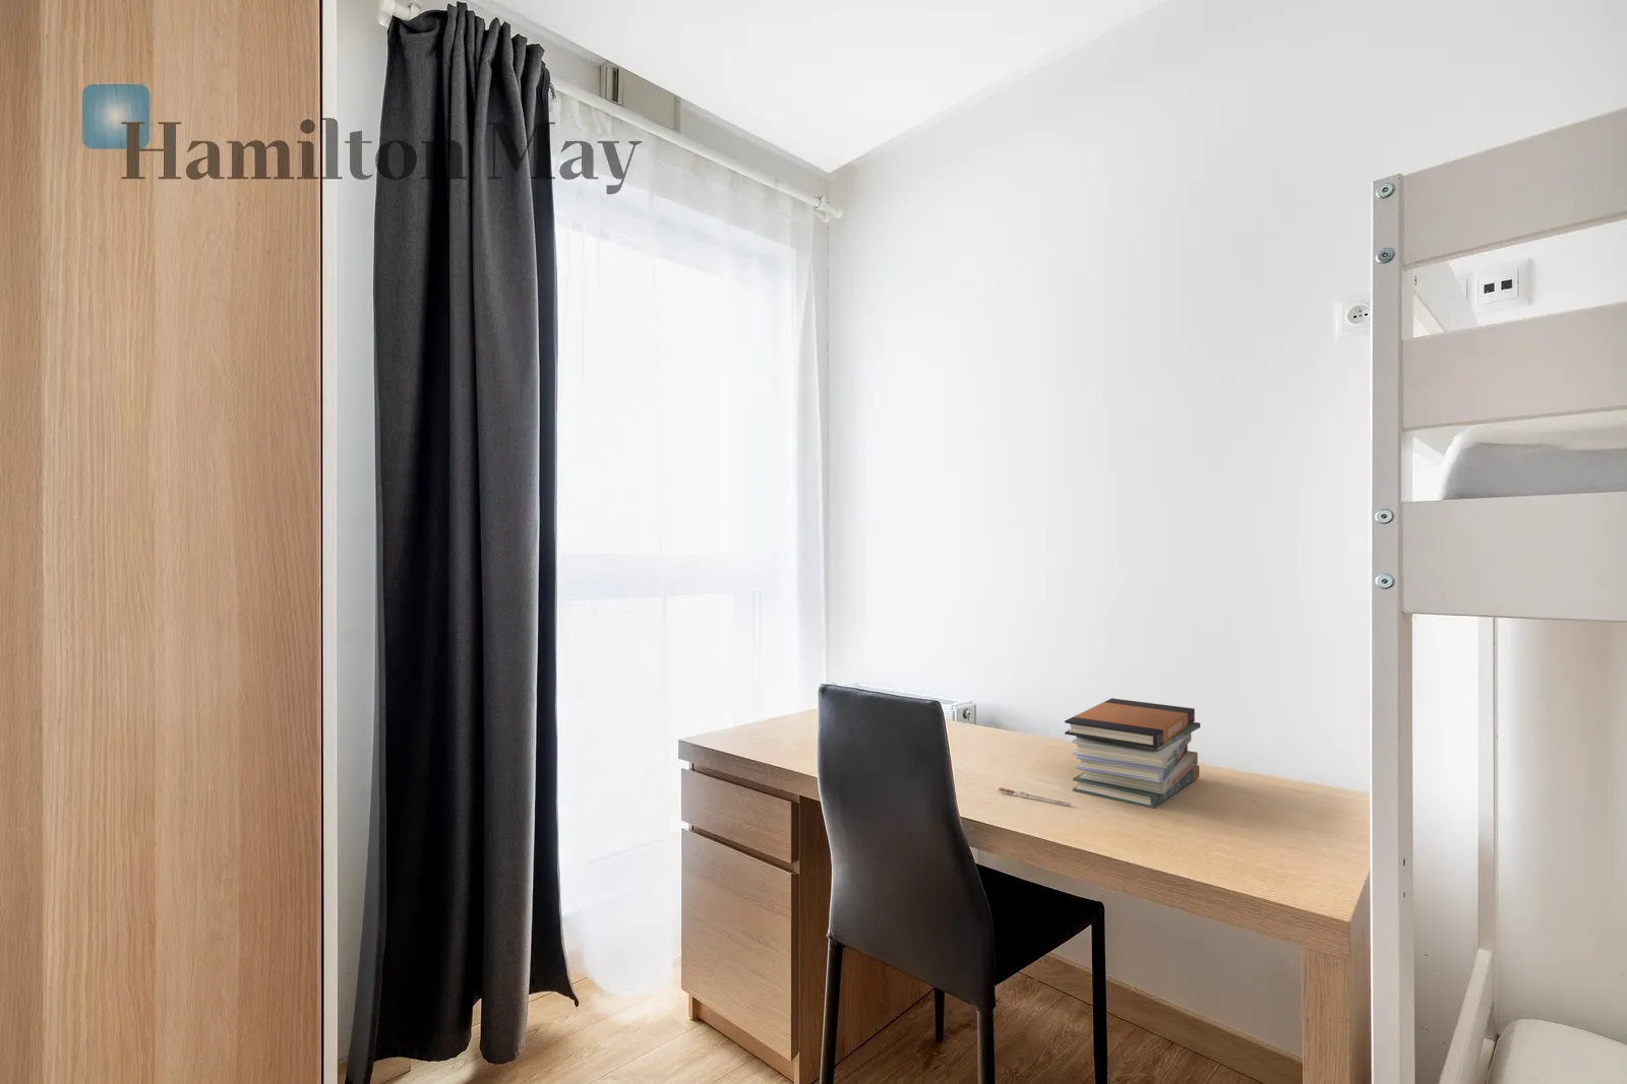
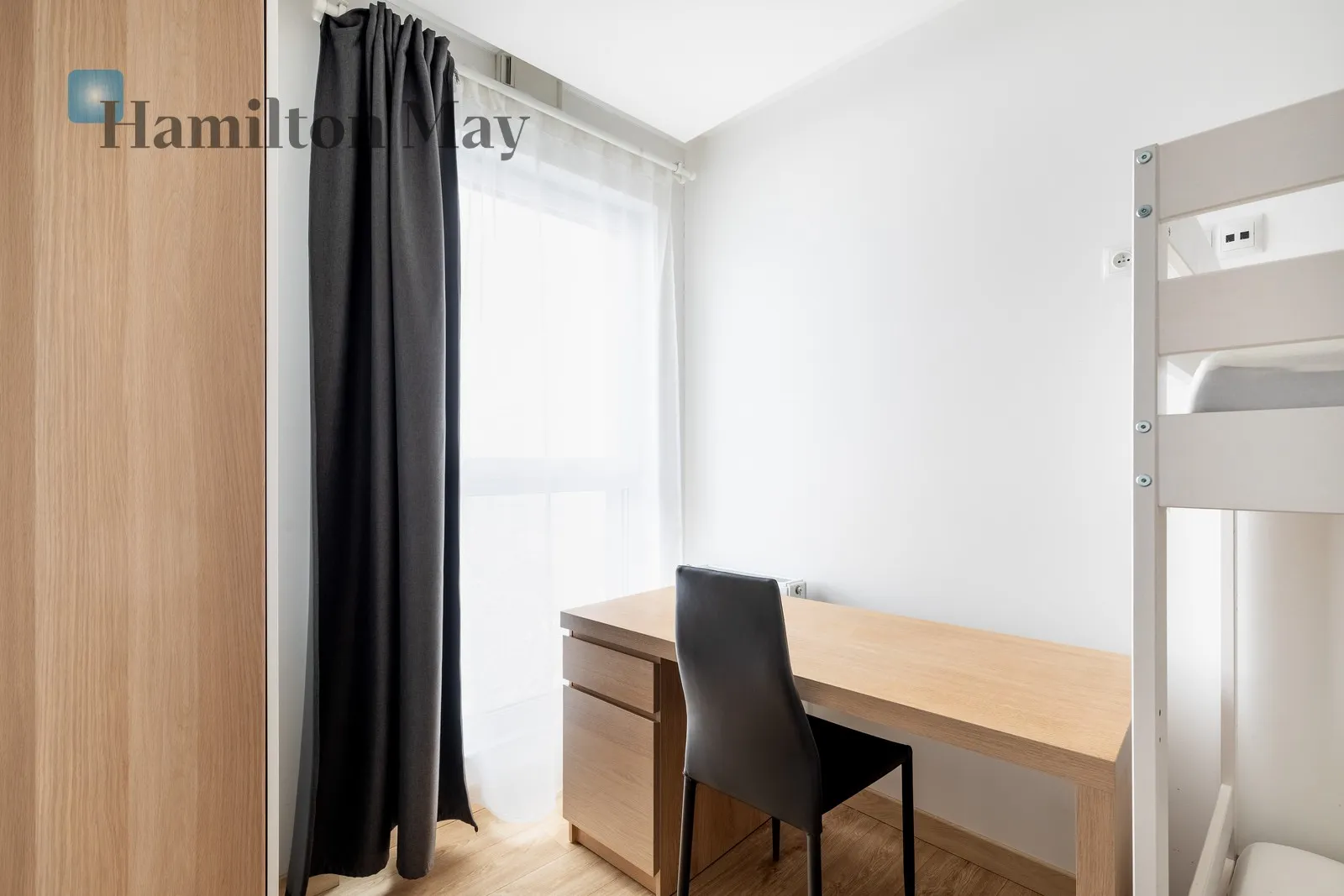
- book stack [1064,697,1201,809]
- pen [998,788,1071,806]
